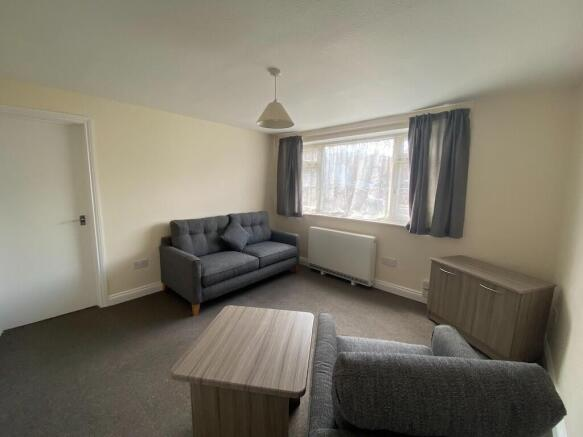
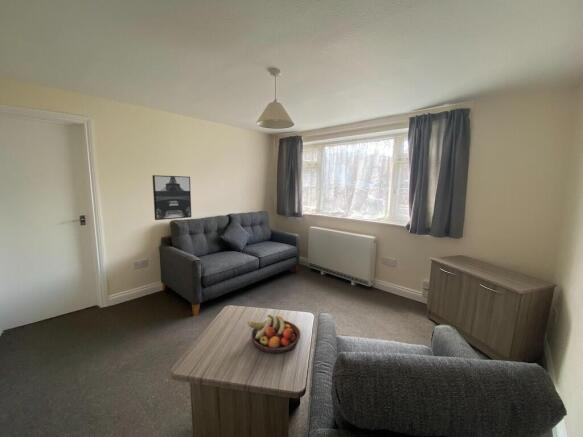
+ fruit bowl [247,314,301,354]
+ wall art [151,174,192,221]
